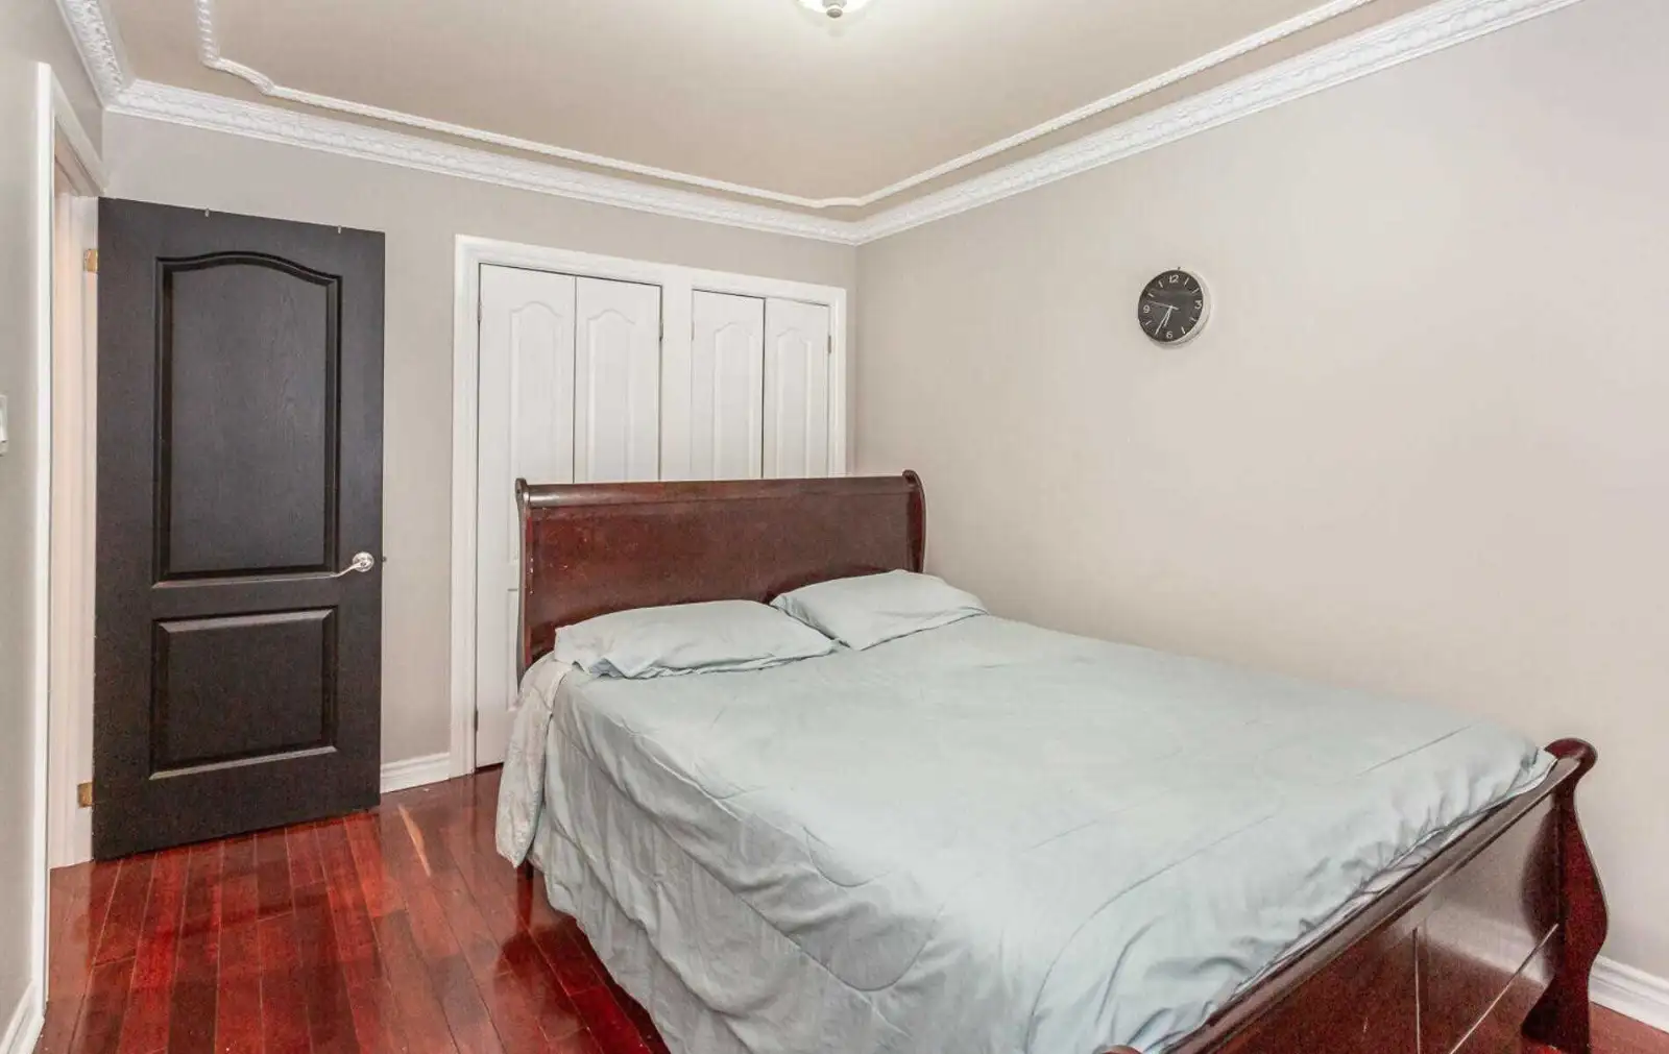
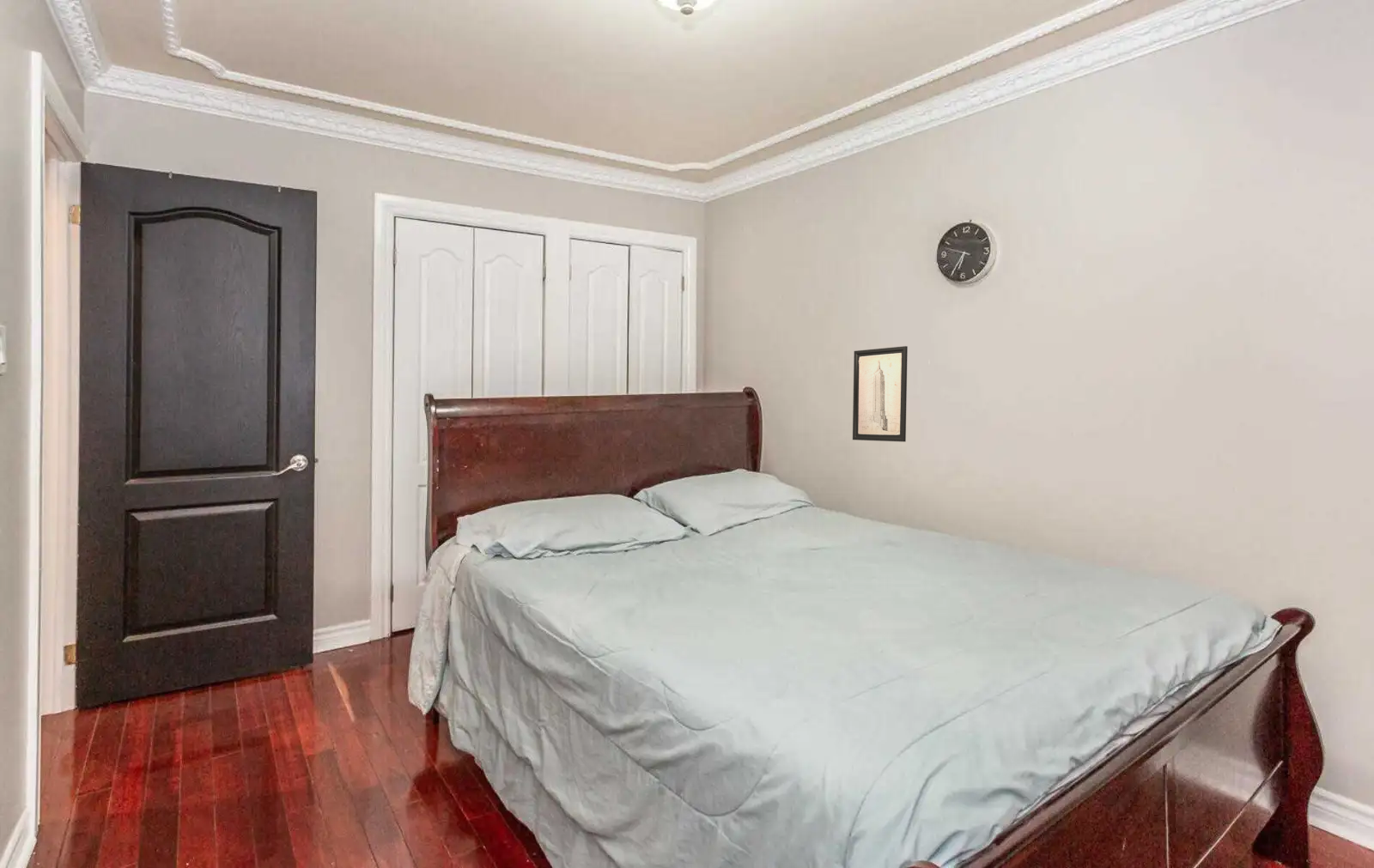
+ wall art [852,345,909,443]
